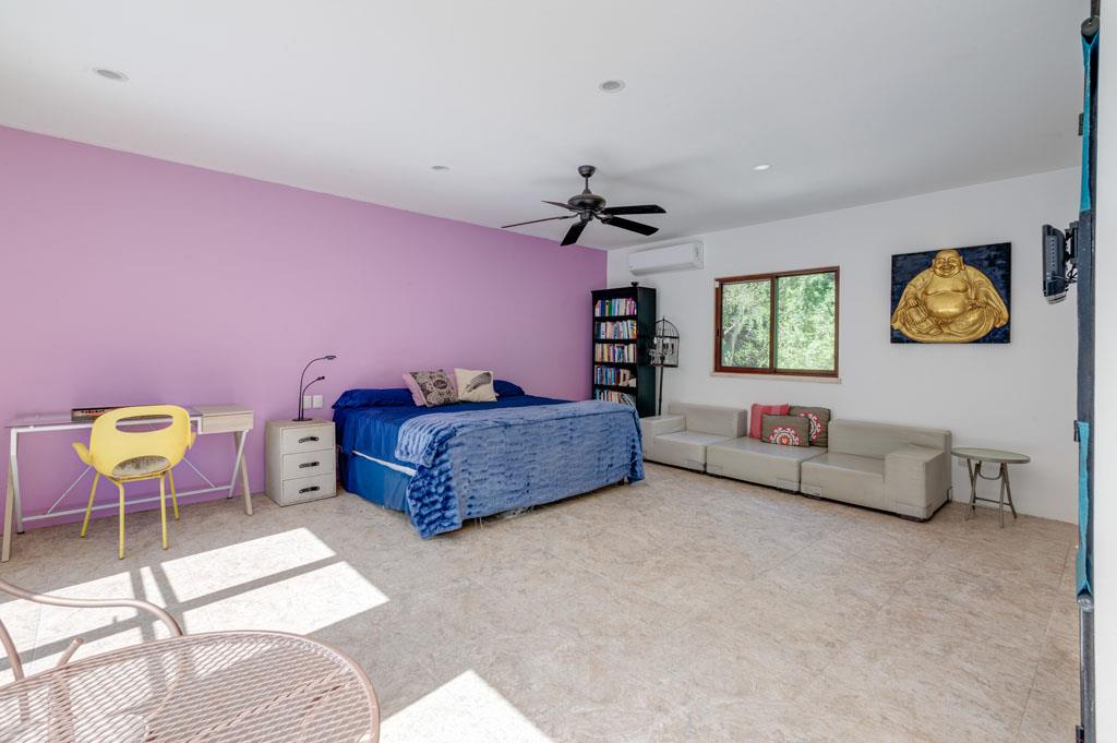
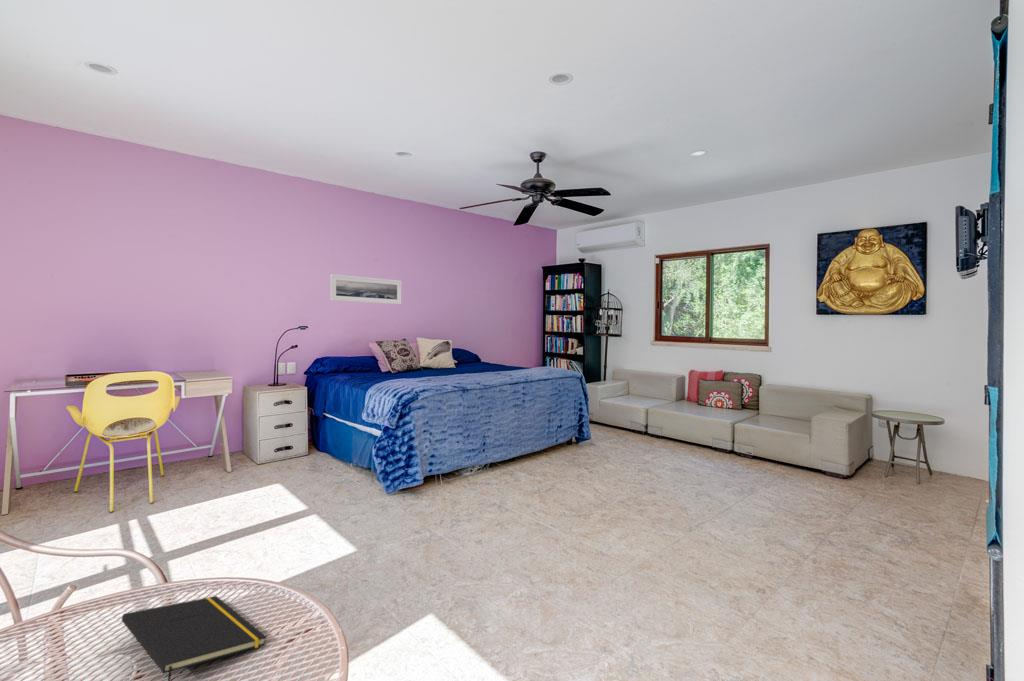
+ notepad [121,595,267,681]
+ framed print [329,273,402,305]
